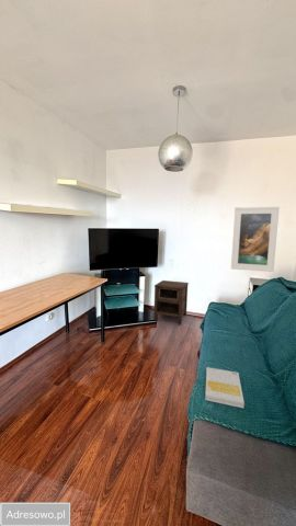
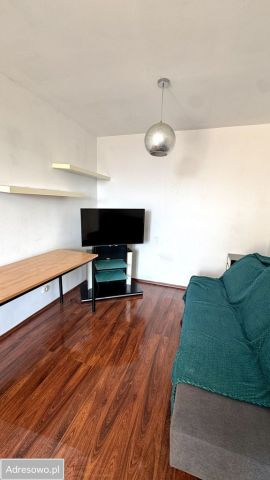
- book [204,366,246,409]
- nightstand [152,279,190,325]
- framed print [230,206,281,273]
